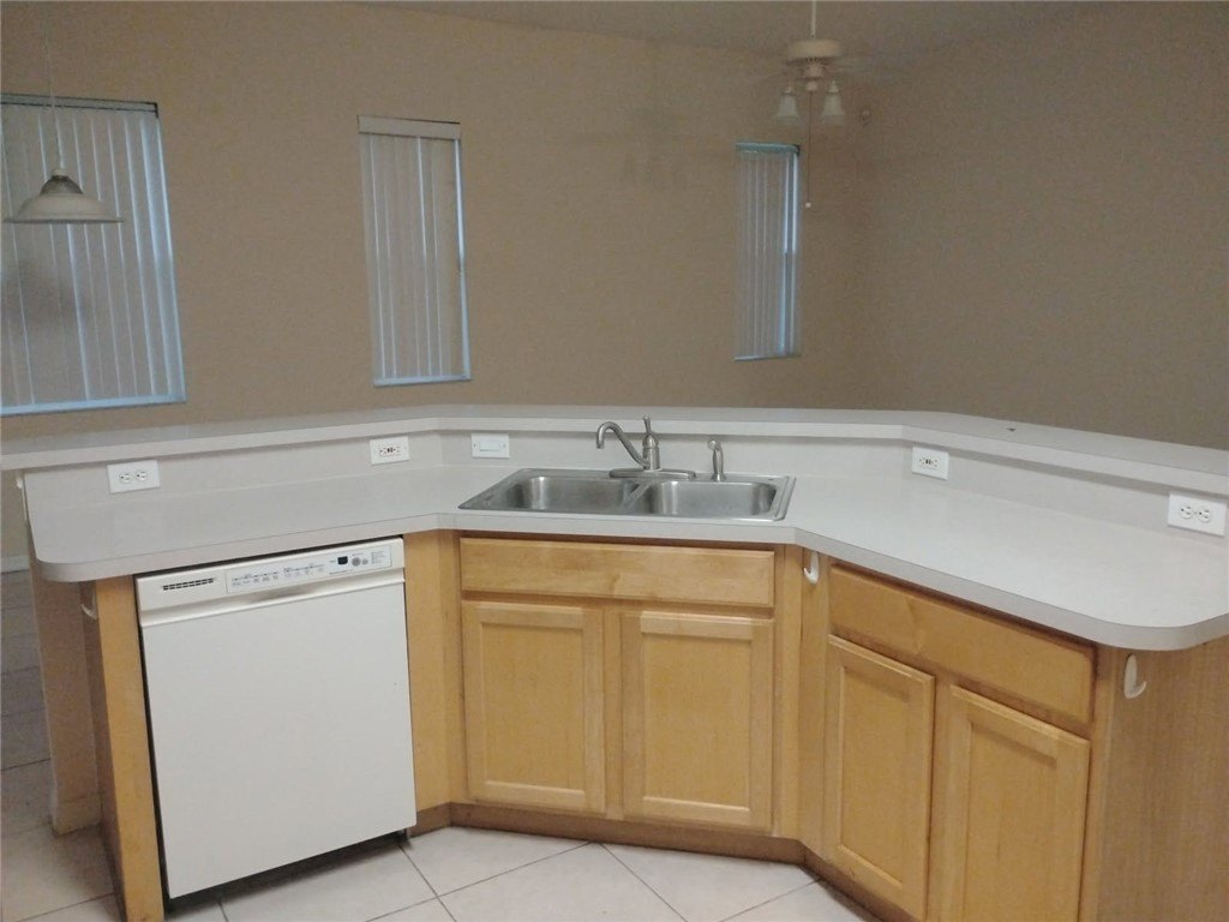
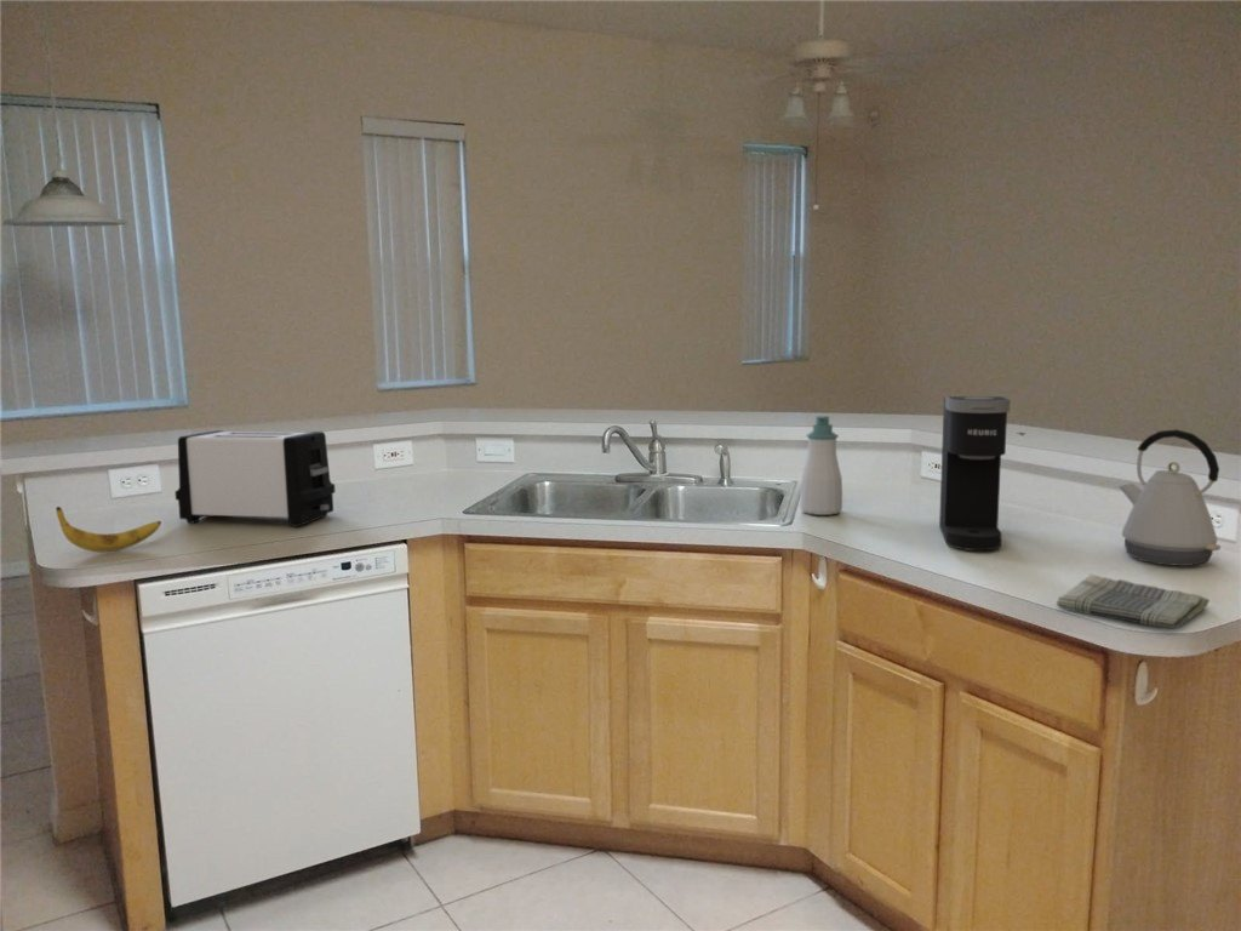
+ dish towel [1056,573,1211,630]
+ soap bottle [799,415,843,516]
+ toaster [173,429,337,527]
+ coffee maker [938,395,1011,552]
+ banana [55,506,162,553]
+ kettle [1119,428,1222,567]
